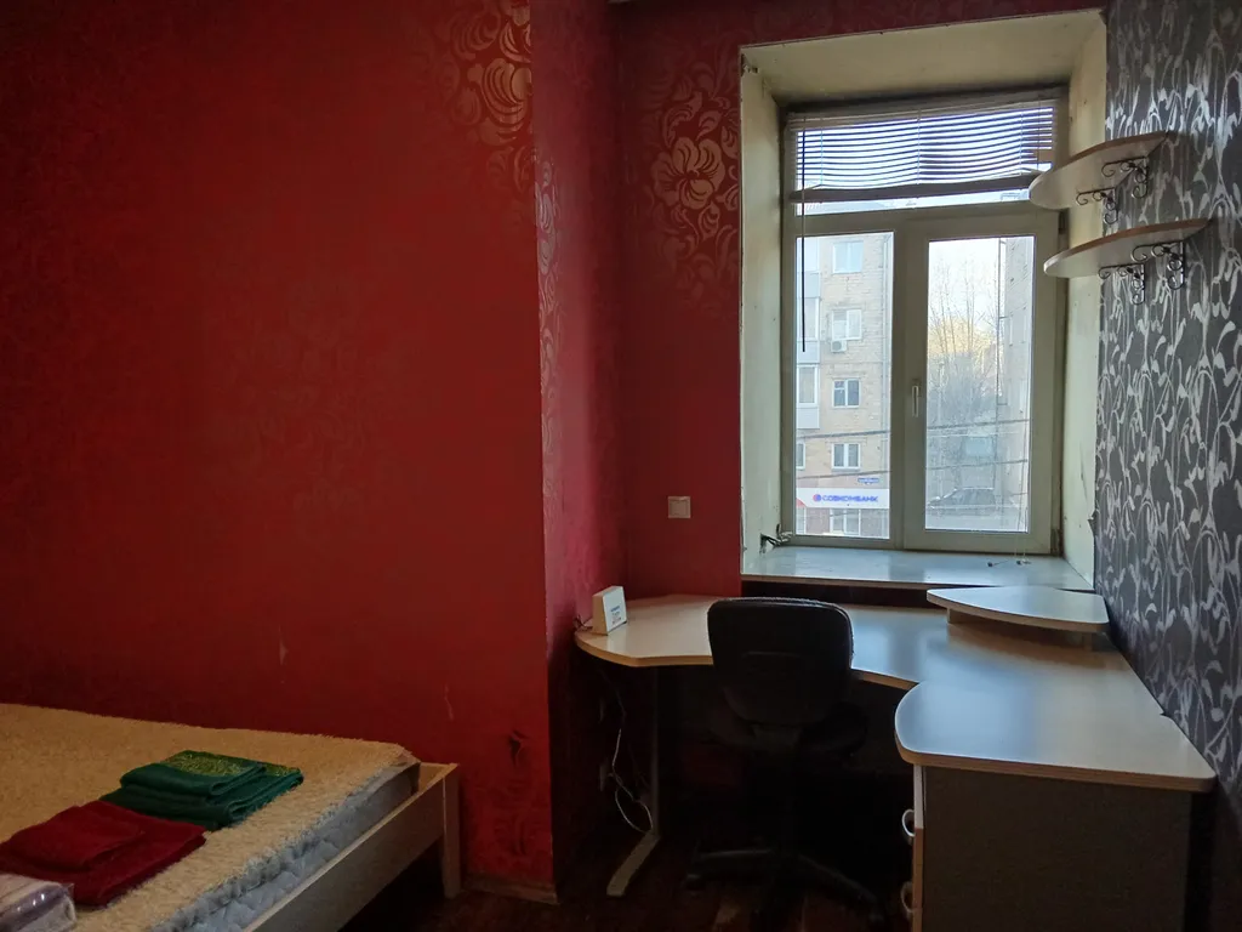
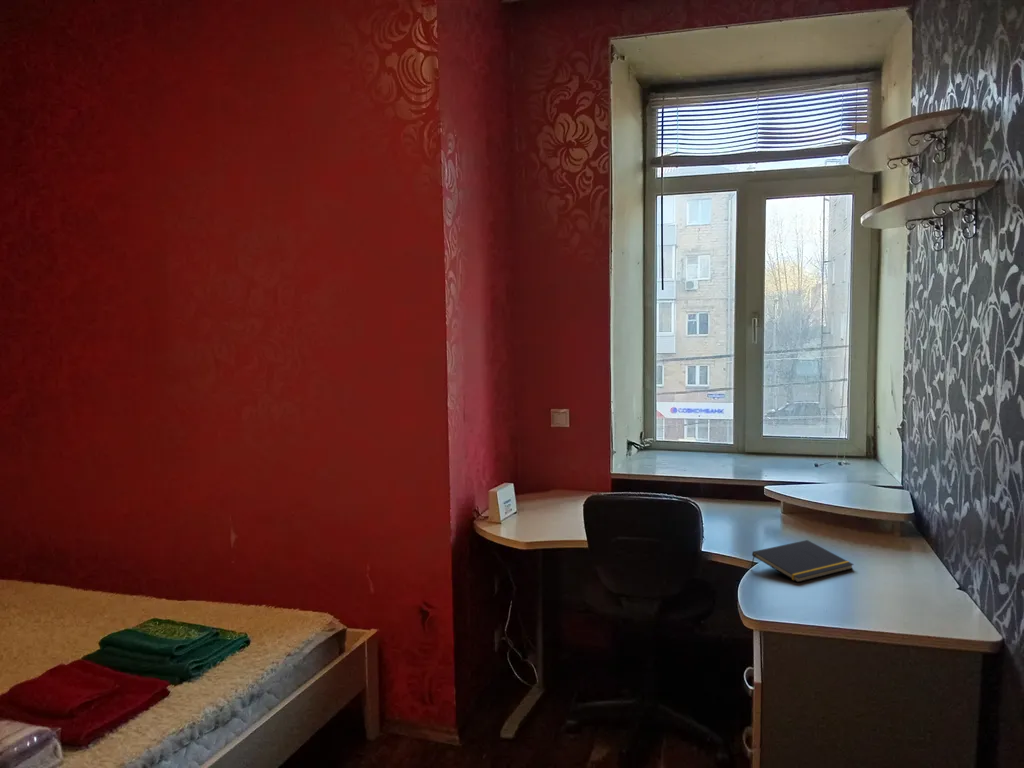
+ notepad [750,539,855,583]
